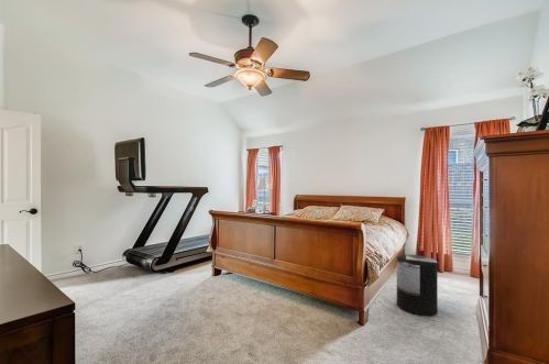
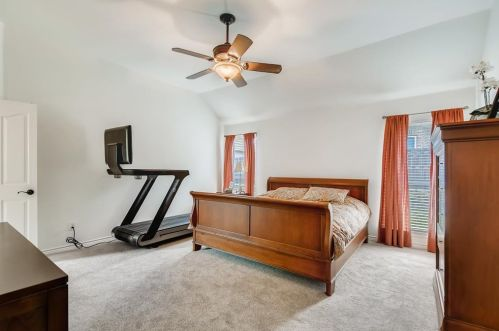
- trash can [396,254,439,318]
